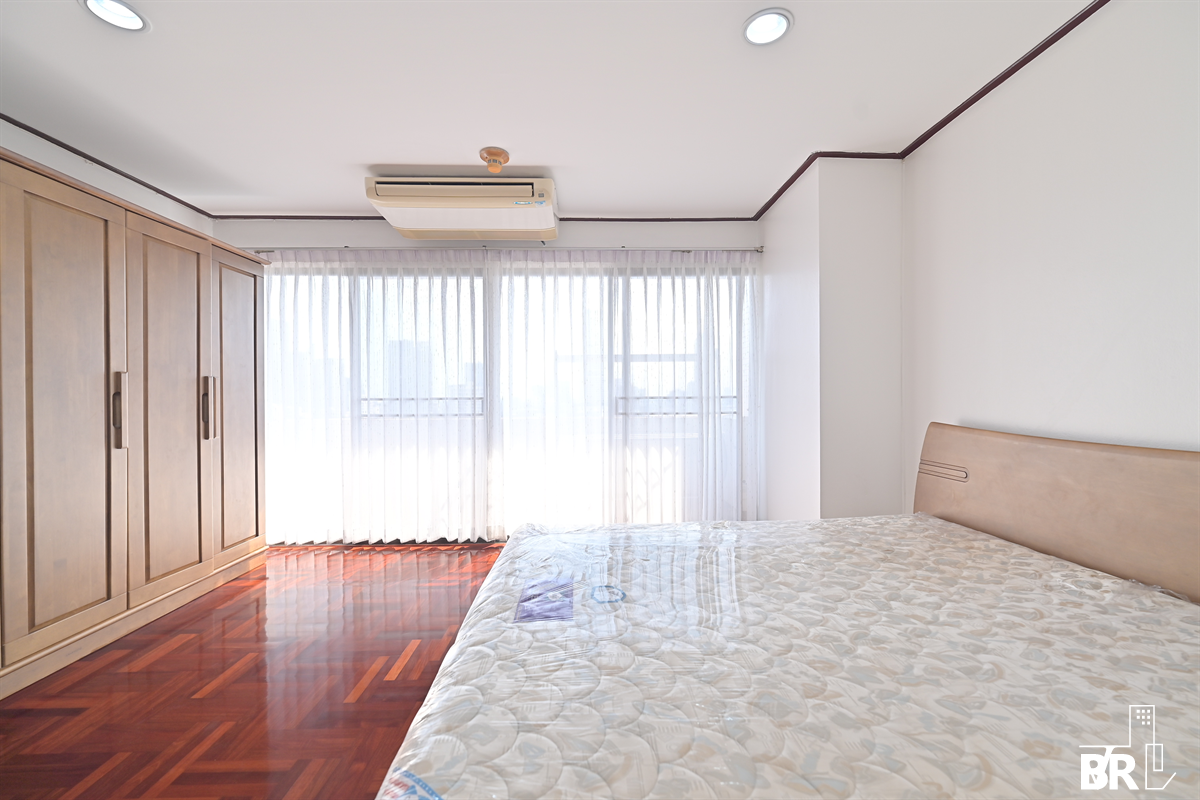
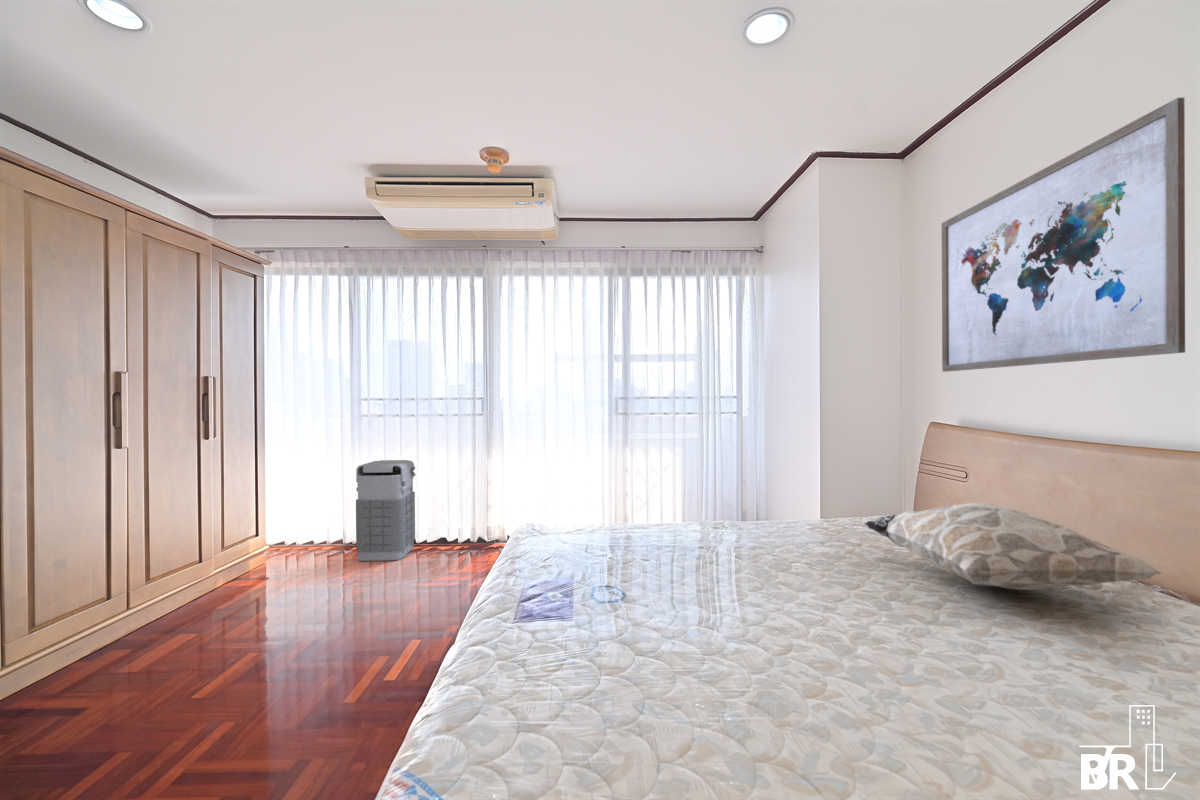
+ grenade [355,459,417,562]
+ wall art [941,97,1186,373]
+ decorative pillow [863,502,1162,591]
